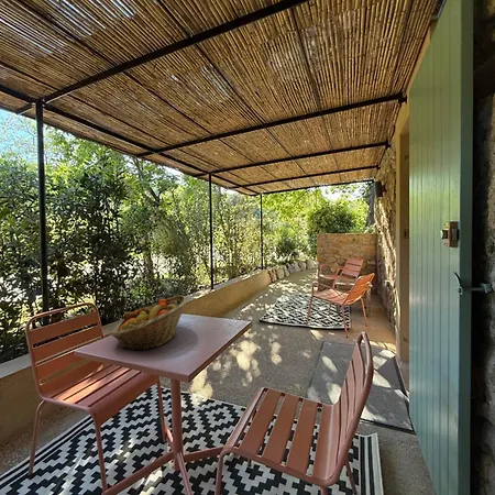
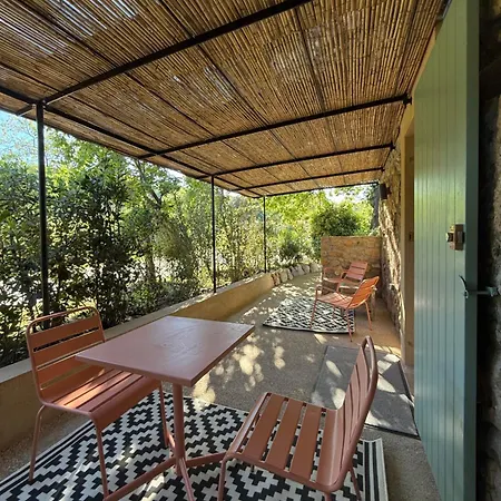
- fruit basket [110,294,189,352]
